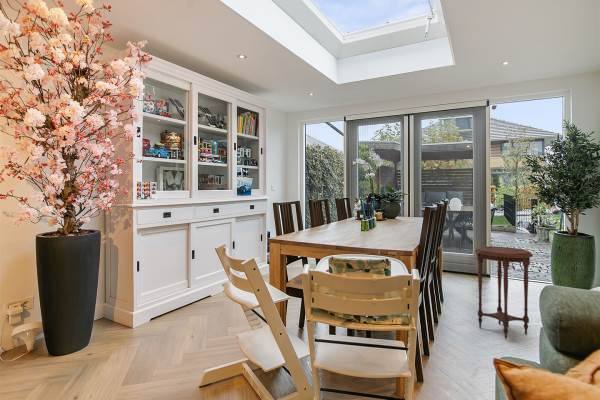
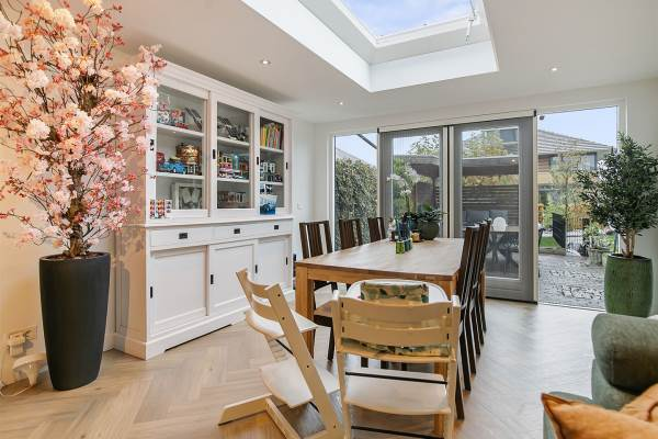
- side table [474,245,534,340]
